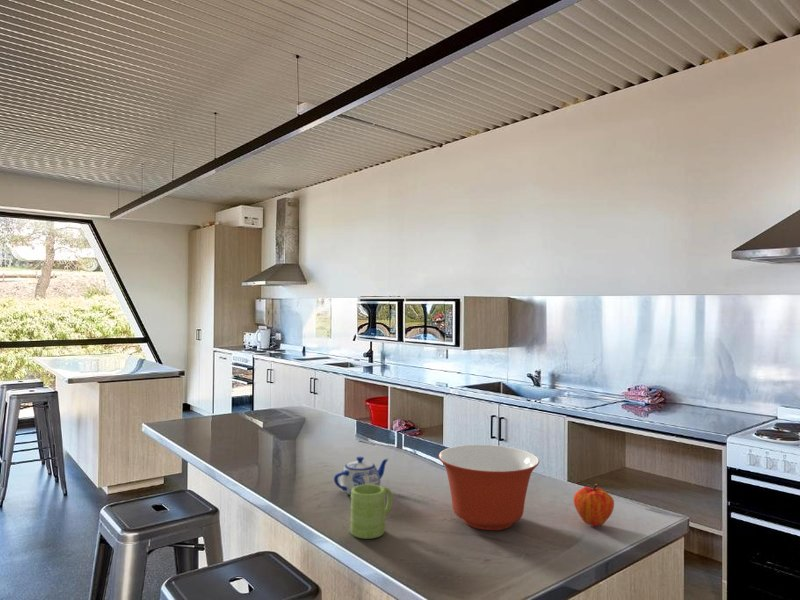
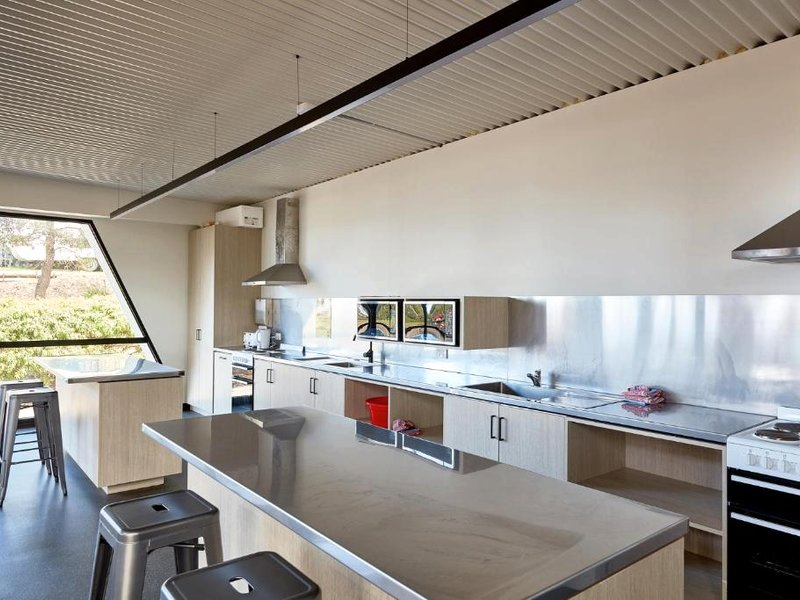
- fruit [572,483,615,527]
- mixing bowl [437,444,540,531]
- mug [349,484,394,540]
- teapot [333,456,390,496]
